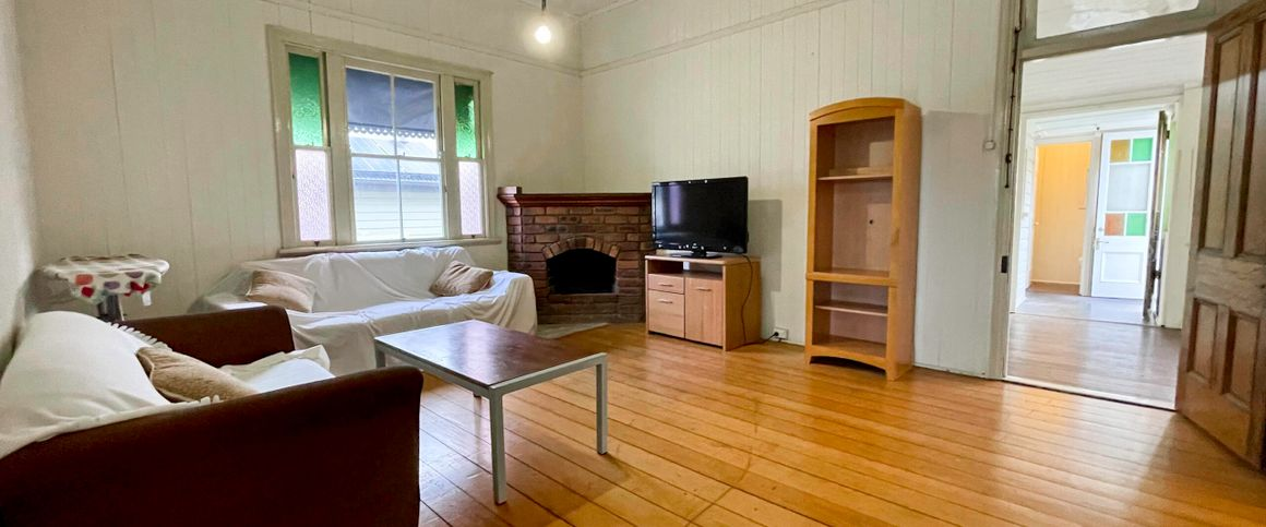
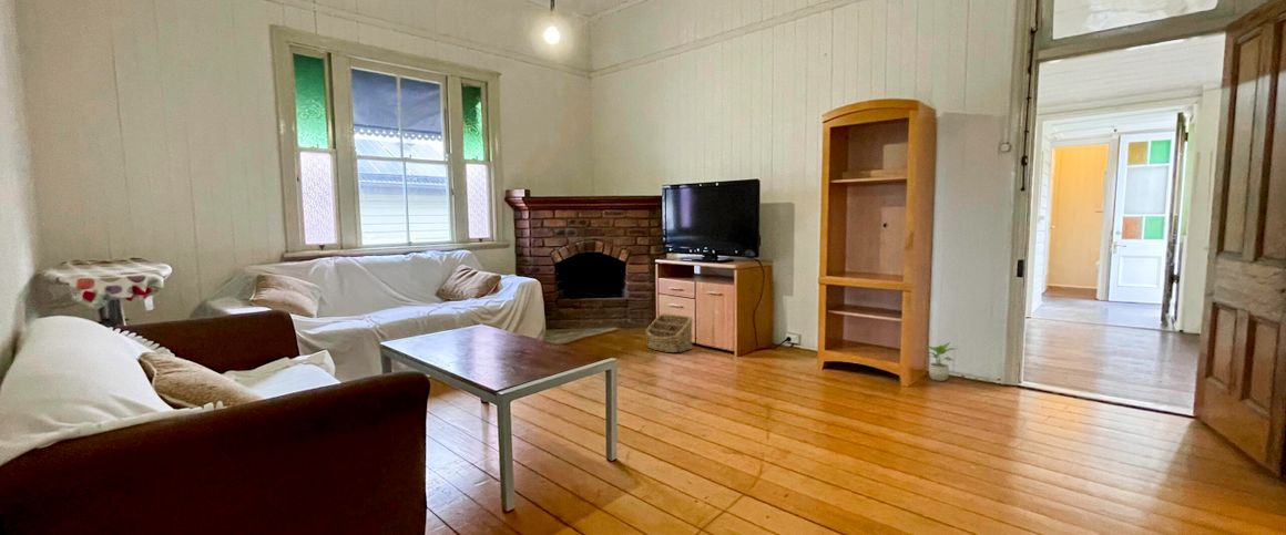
+ potted plant [921,340,958,382]
+ basket [645,312,694,353]
